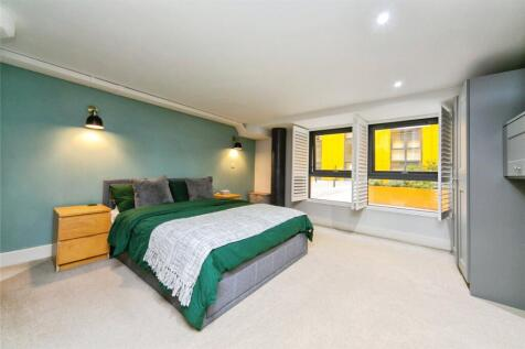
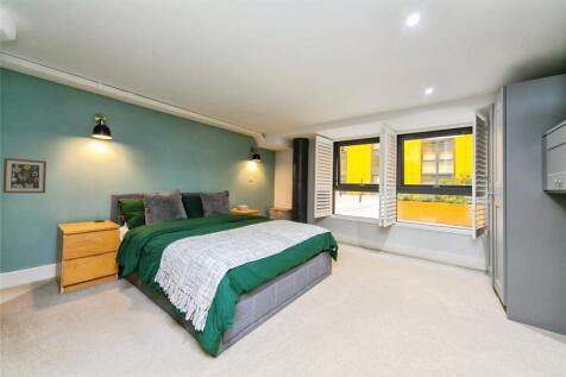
+ wall art [1,157,48,194]
